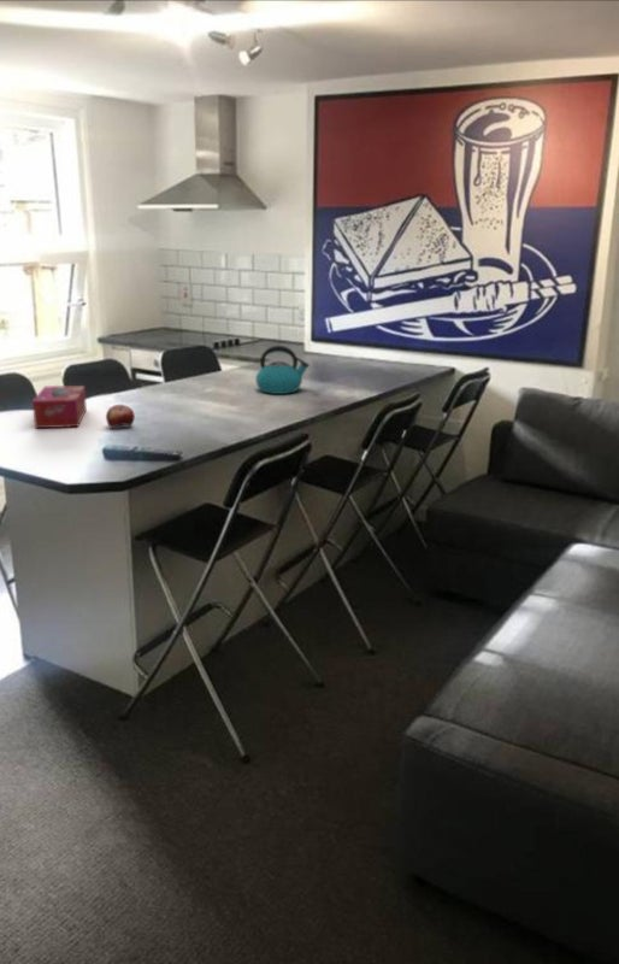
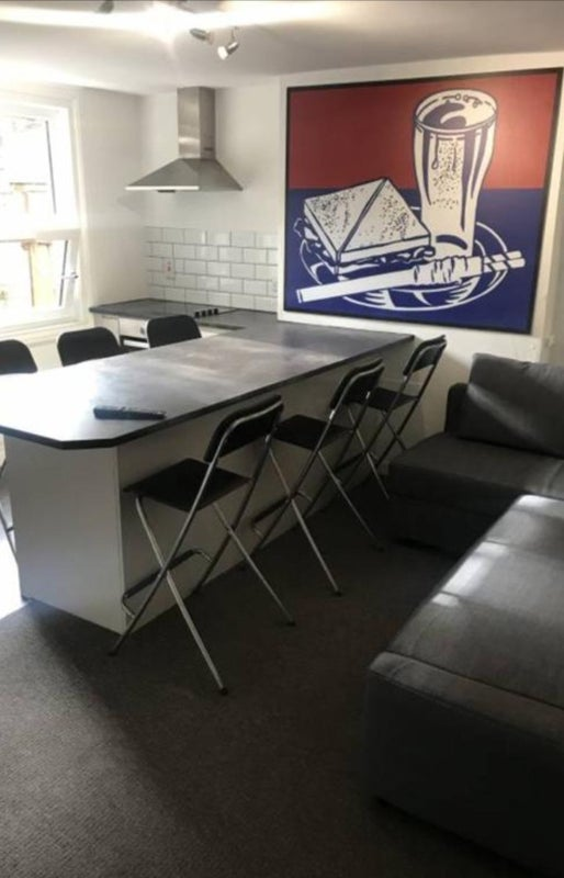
- kettle [254,345,311,395]
- fruit [105,404,136,429]
- tissue box [31,384,88,429]
